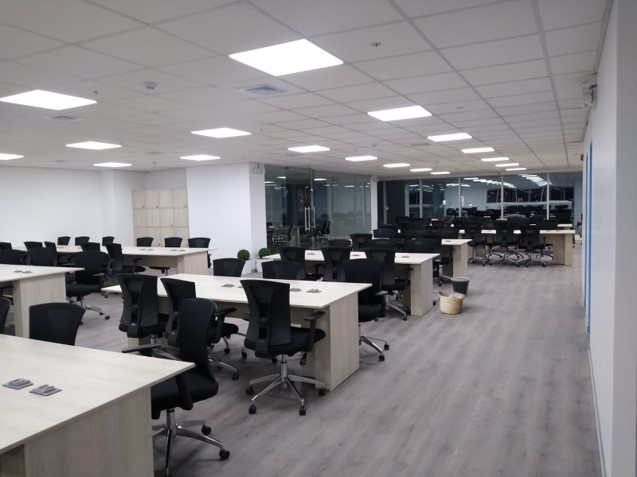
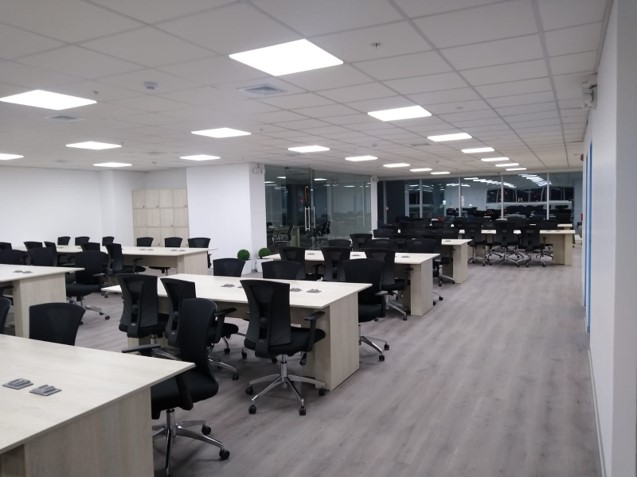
- wastebasket [450,276,471,298]
- basket [437,290,466,315]
